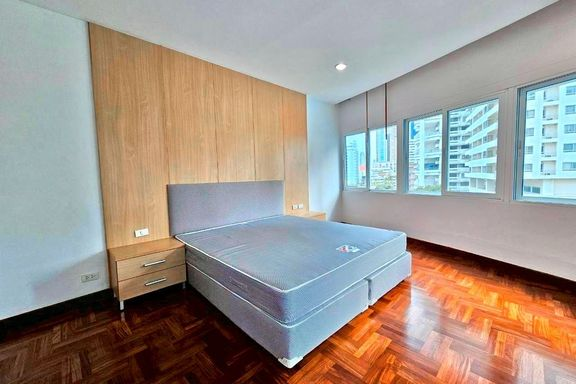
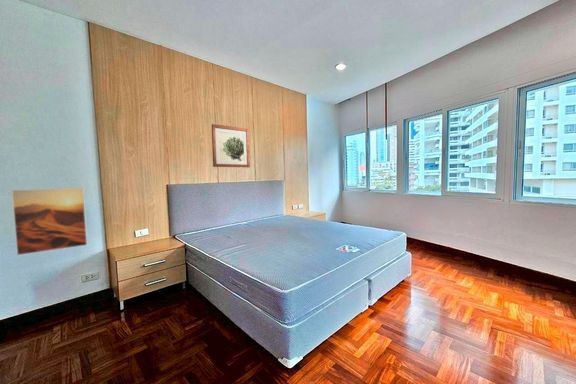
+ wall art [211,123,251,168]
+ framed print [11,187,88,256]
